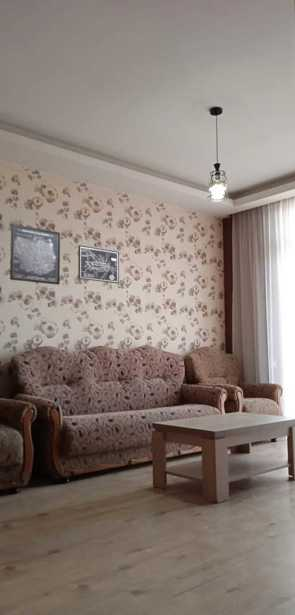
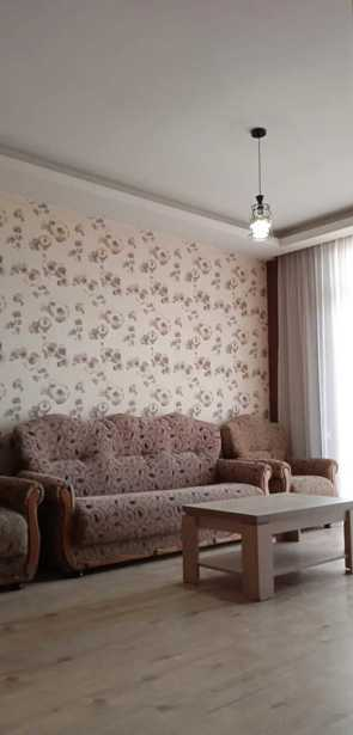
- wall art [77,244,120,284]
- wall art [9,223,61,286]
